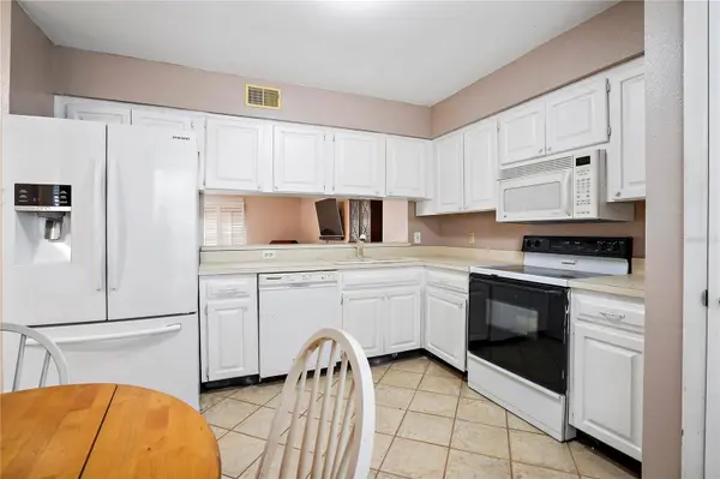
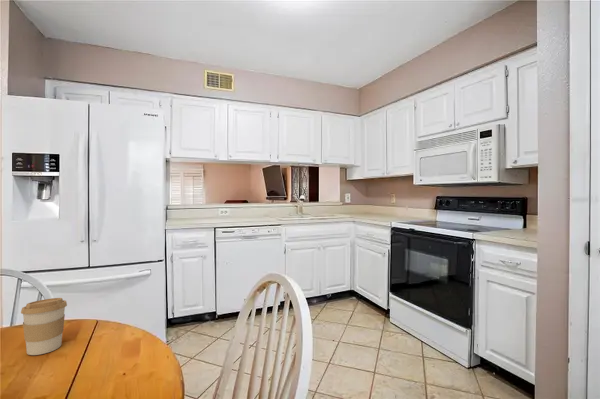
+ coffee cup [20,297,68,356]
